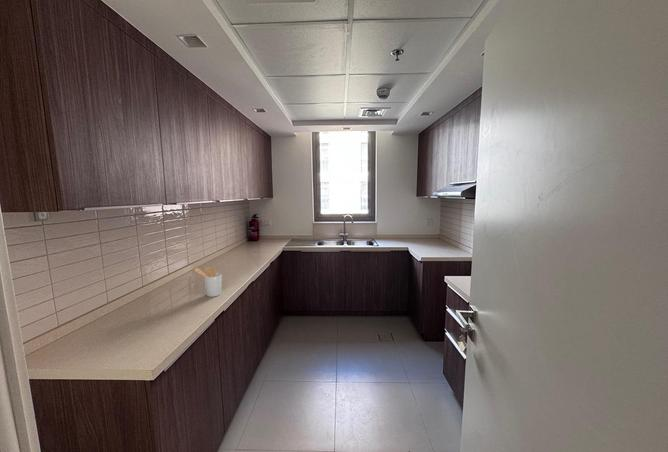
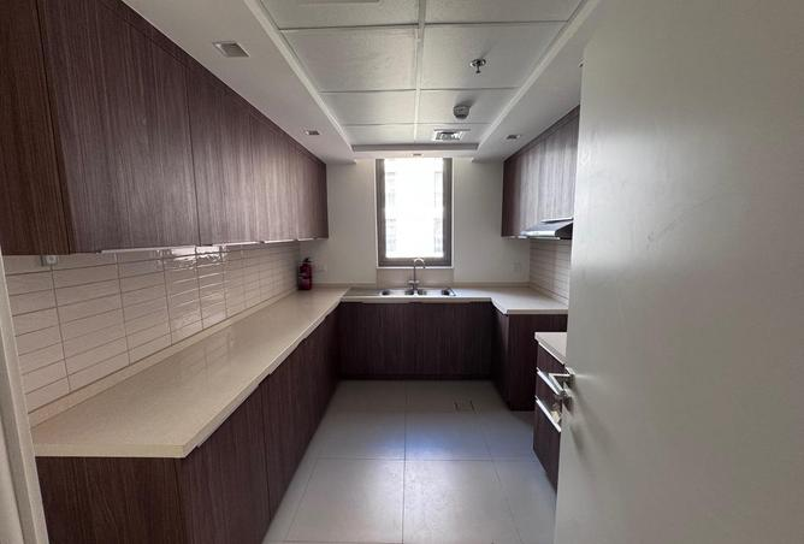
- utensil holder [194,266,223,298]
